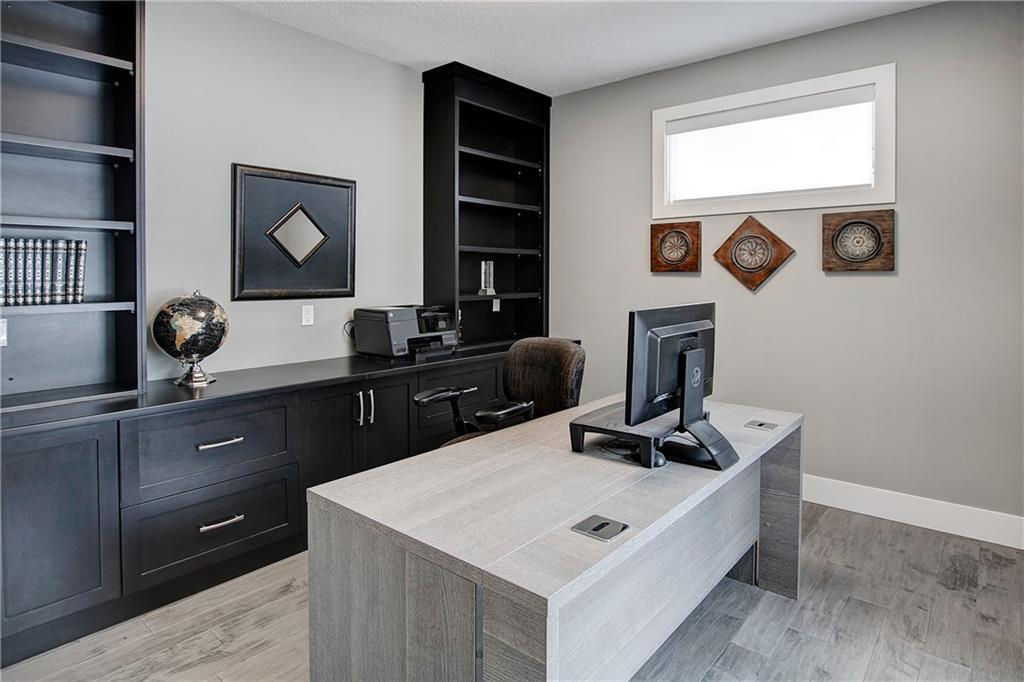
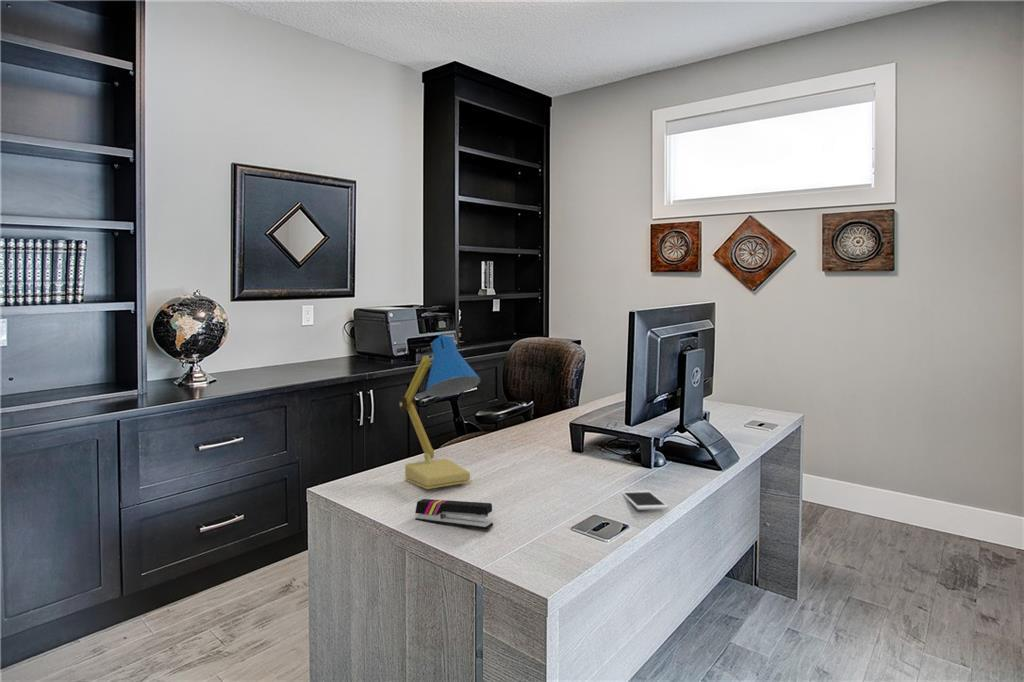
+ cell phone [621,489,669,511]
+ desk lamp [397,333,481,490]
+ stapler [414,498,494,531]
